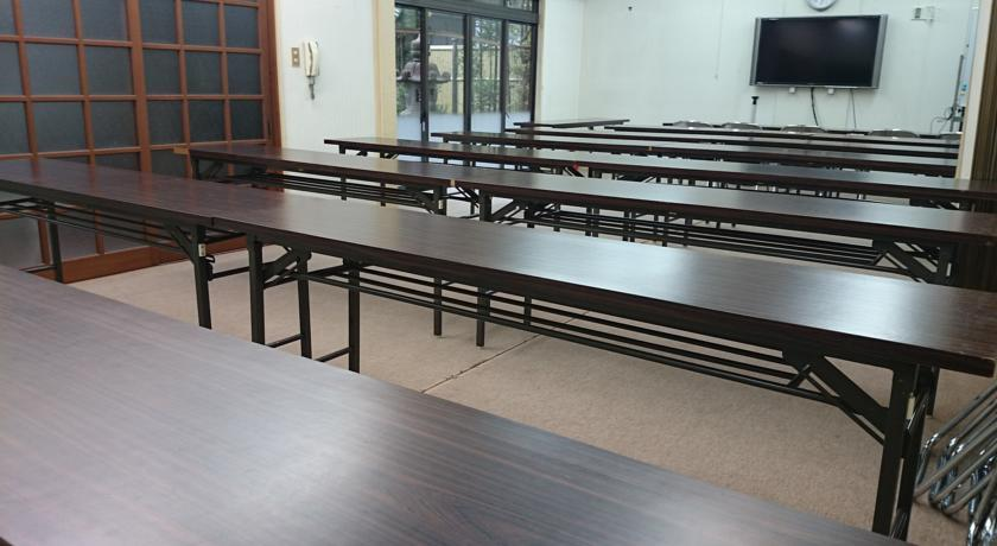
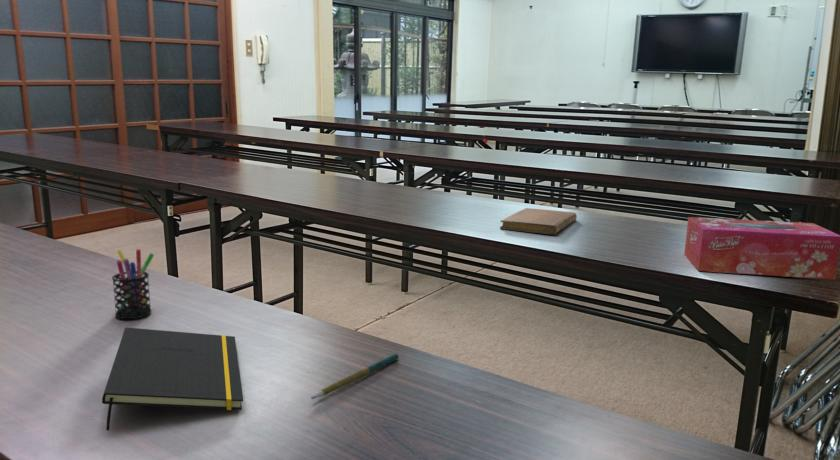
+ tissue box [683,216,840,280]
+ notepad [101,327,244,432]
+ pen holder [111,248,155,320]
+ notebook [499,207,578,236]
+ pen [310,353,400,400]
